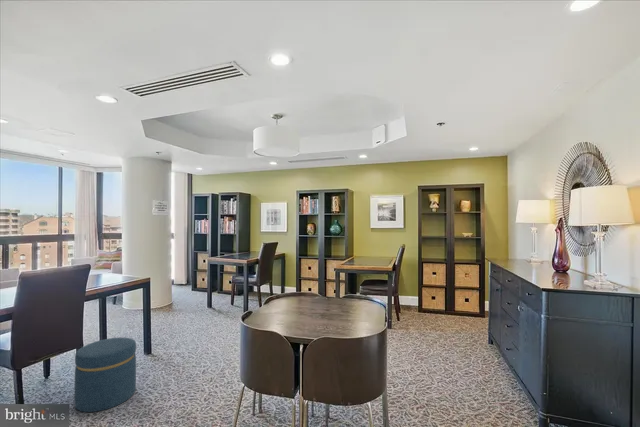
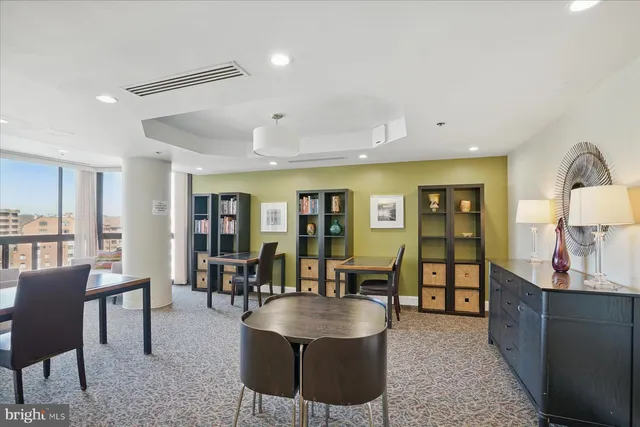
- ottoman [74,337,137,413]
